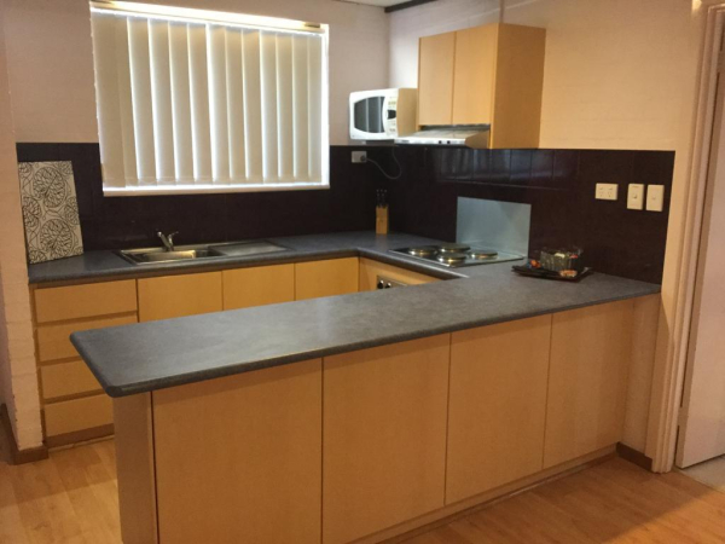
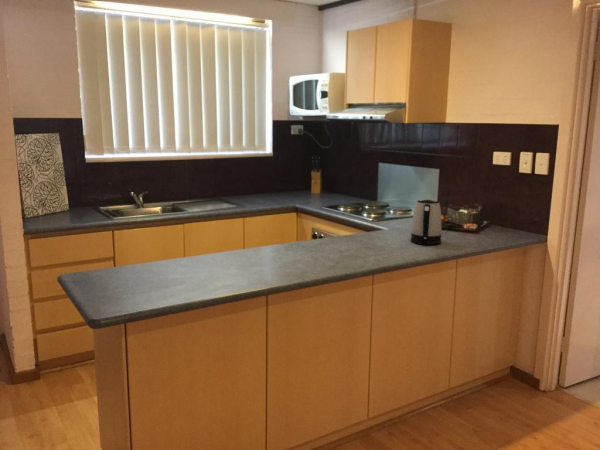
+ kettle [410,198,442,246]
